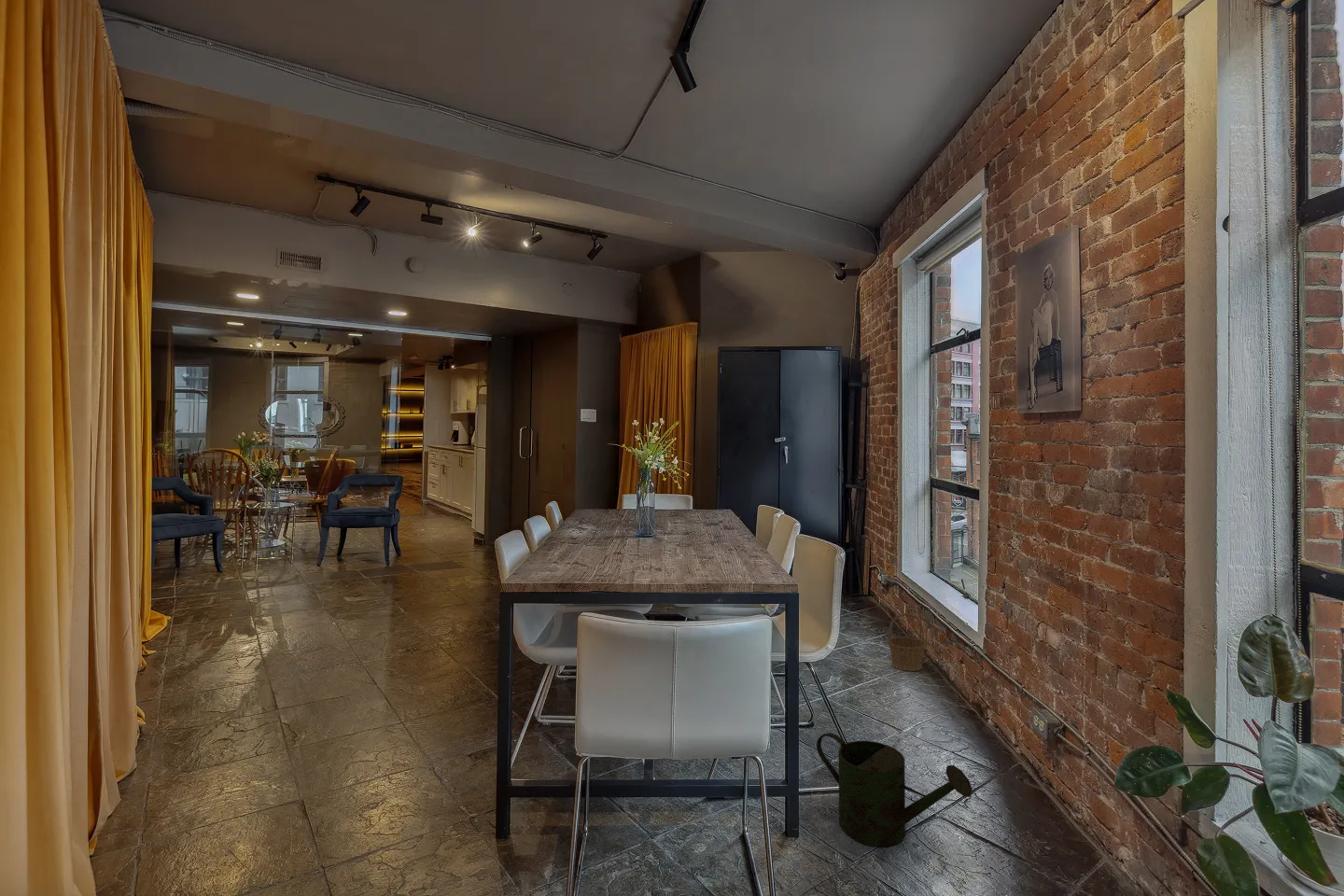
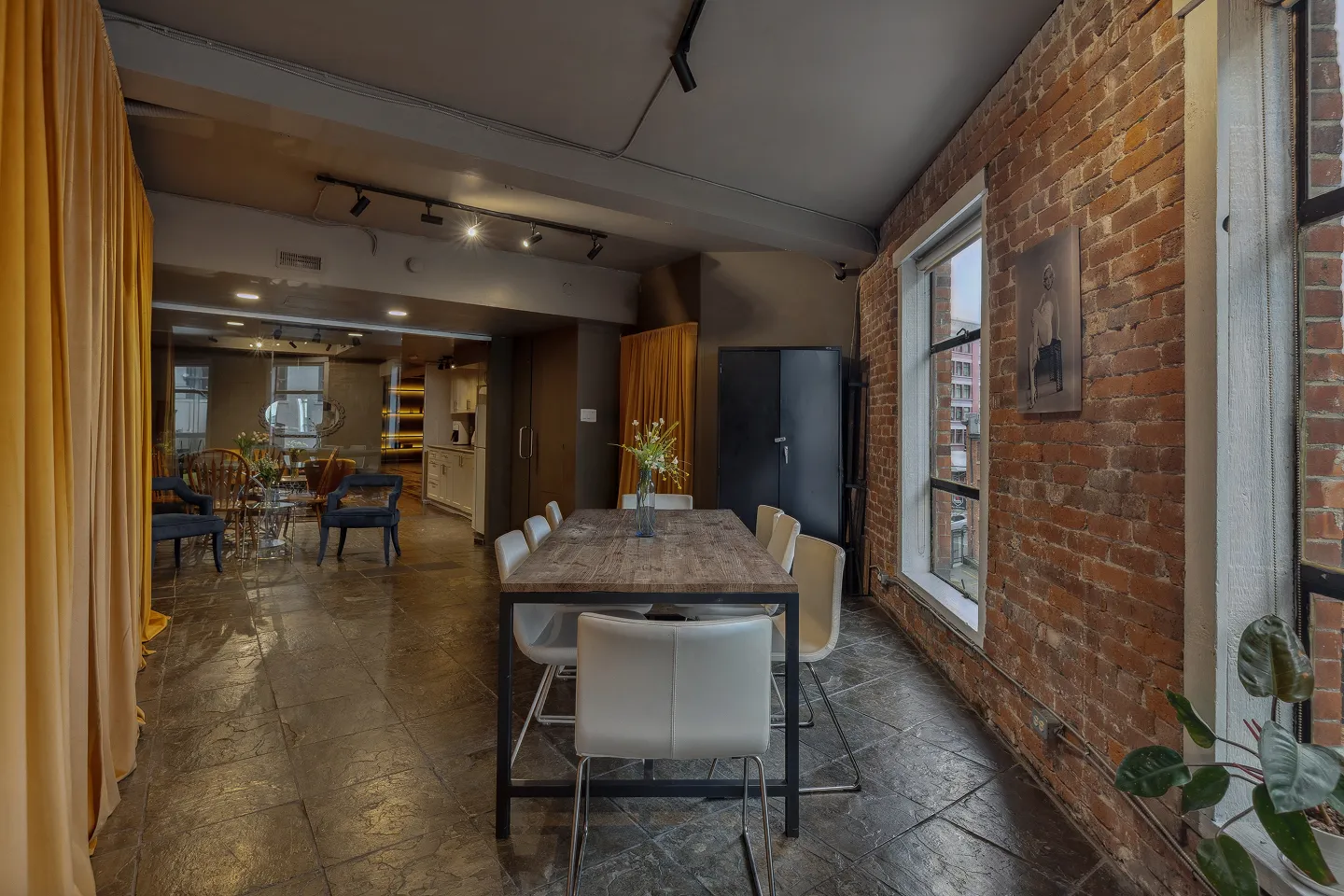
- watering can [816,732,973,847]
- basket [887,612,927,672]
